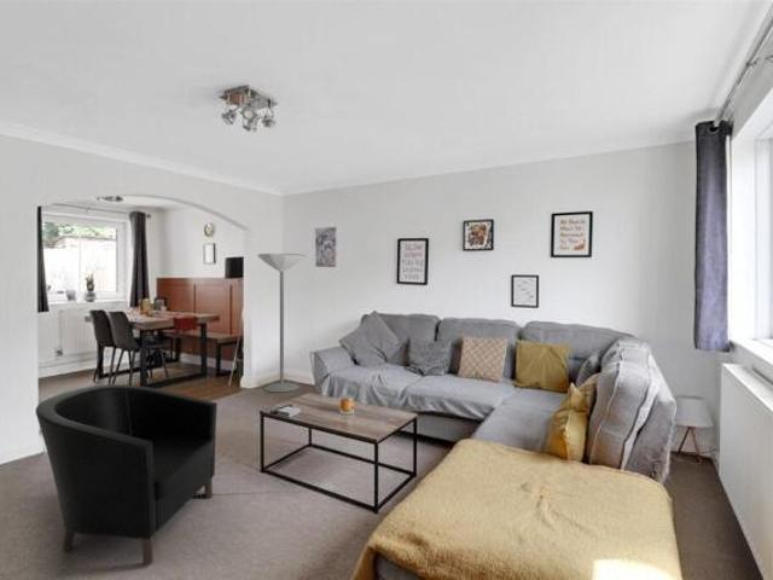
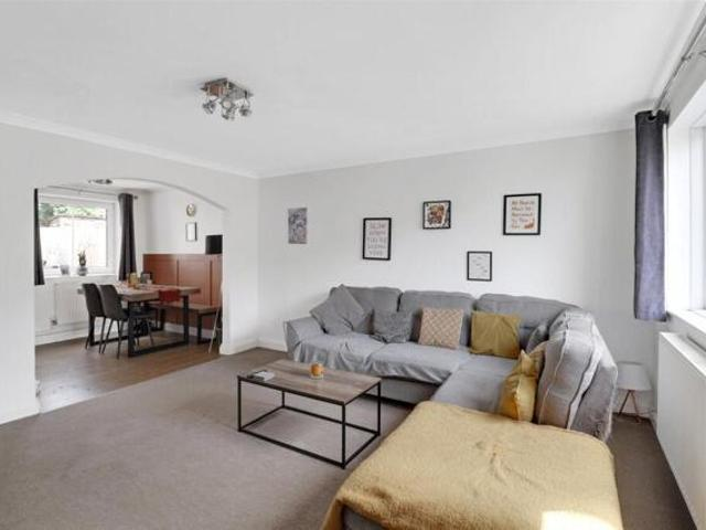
- armchair [34,383,219,567]
- floor lamp [256,253,307,393]
